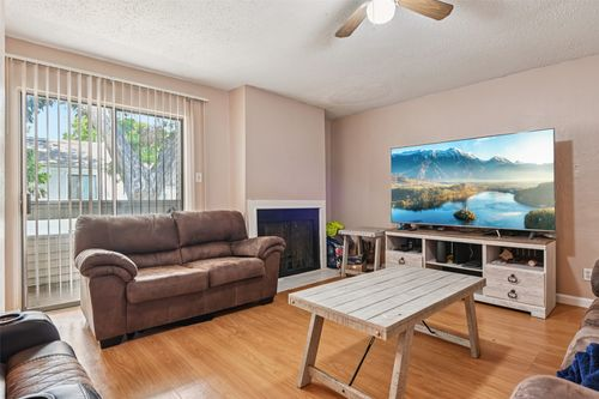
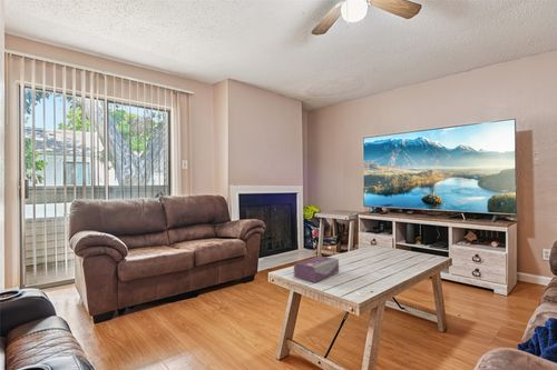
+ tissue box [293,256,340,283]
